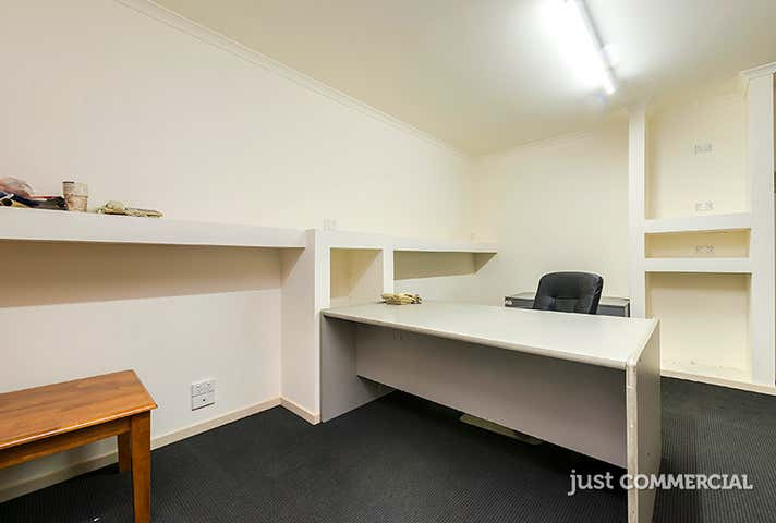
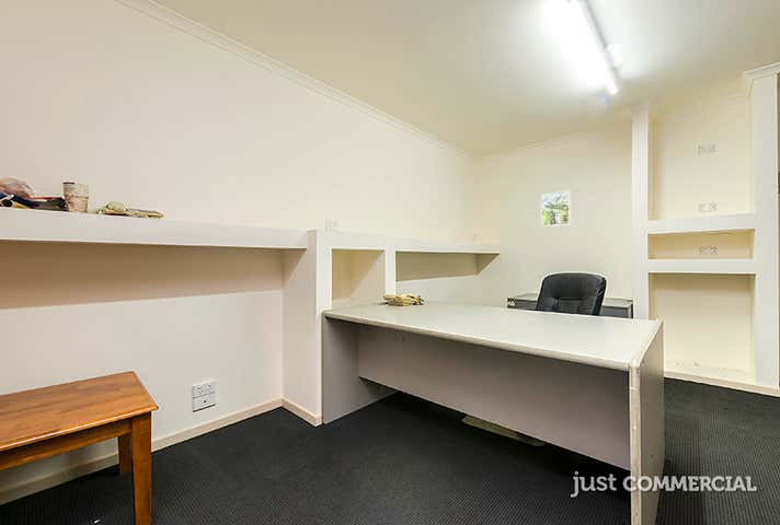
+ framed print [540,189,572,228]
